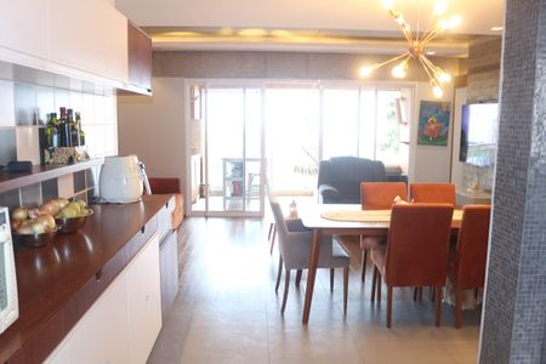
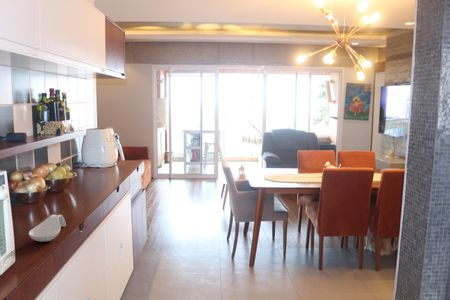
+ spoon rest [28,214,67,243]
